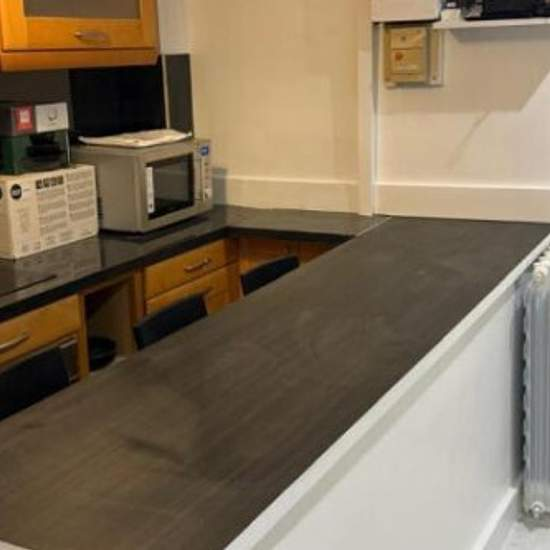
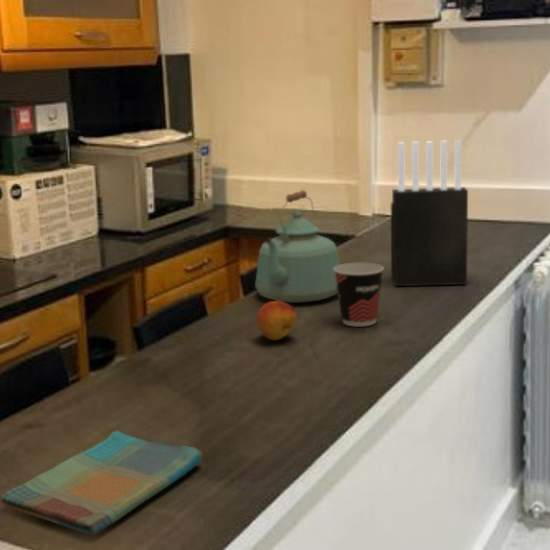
+ cup [334,262,385,327]
+ kettle [254,189,341,304]
+ knife block [390,139,469,287]
+ dish towel [0,430,203,536]
+ fruit [256,300,298,341]
